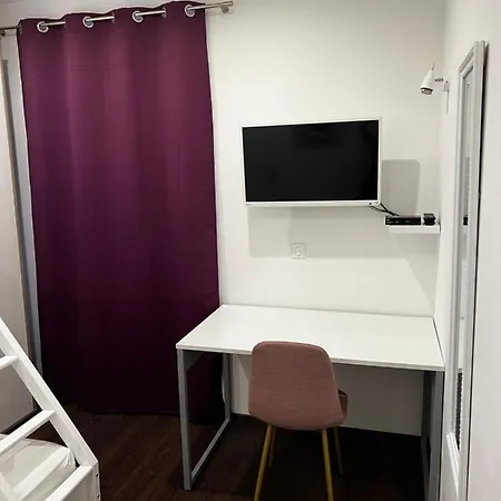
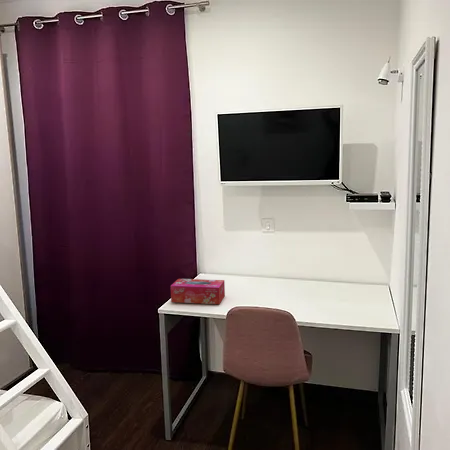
+ tissue box [170,278,226,305]
